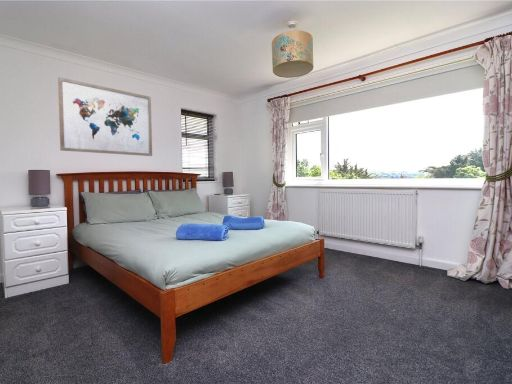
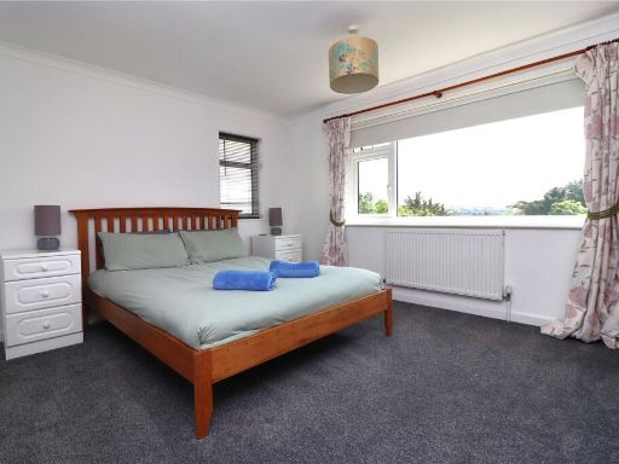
- wall art [57,76,153,157]
